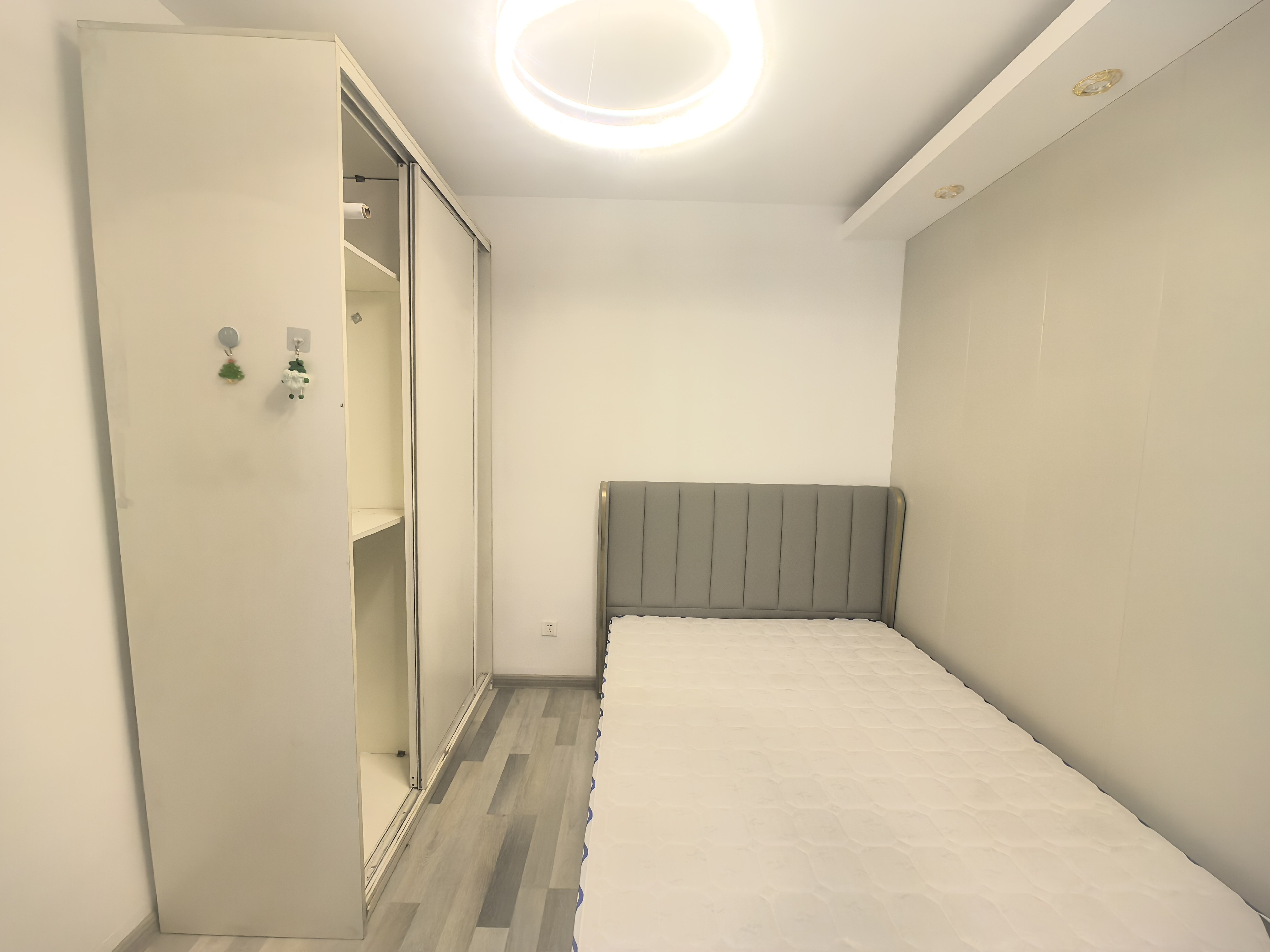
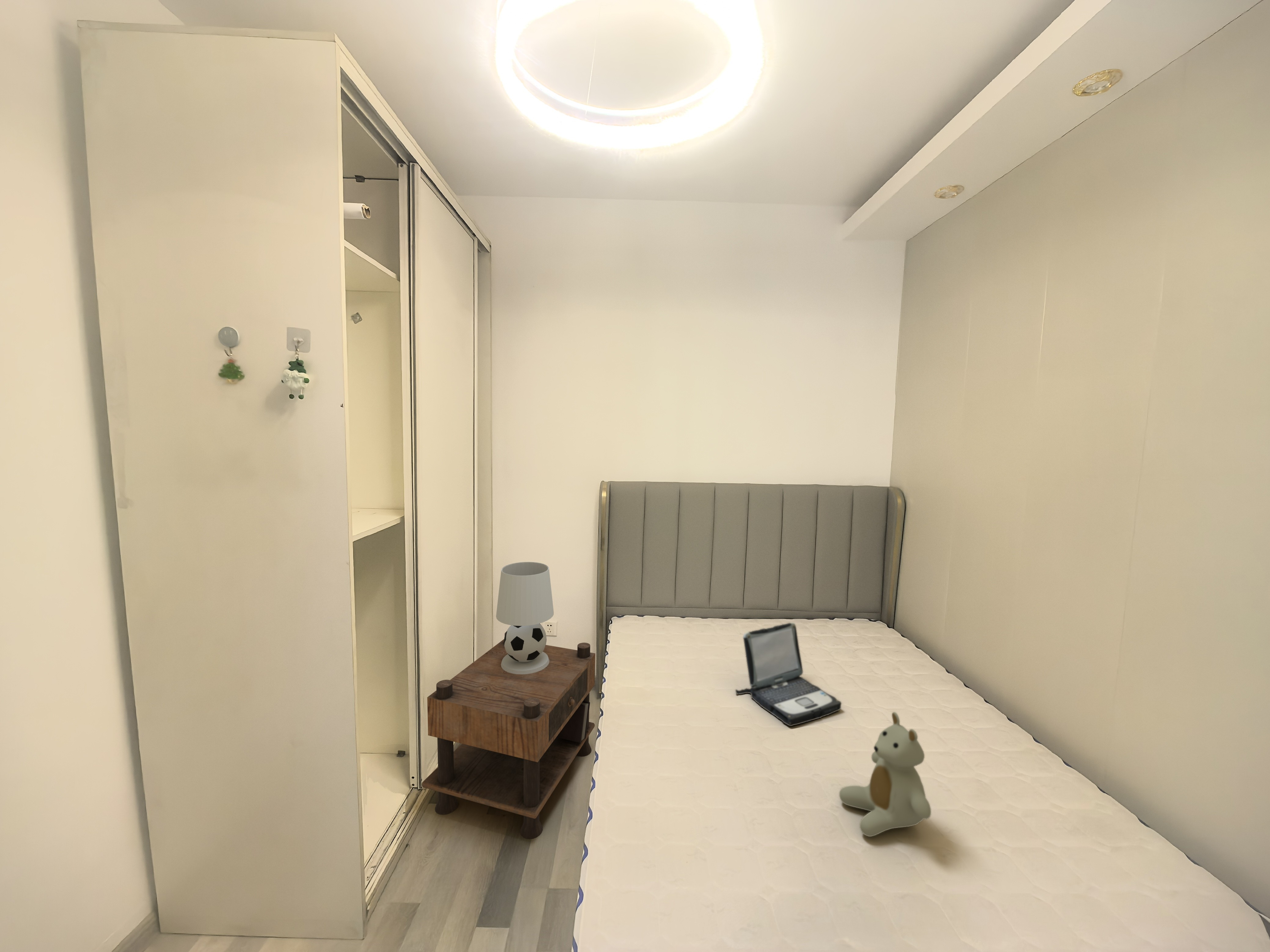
+ laptop [735,622,842,726]
+ nightstand [421,632,596,840]
+ stuffed bear [839,712,931,837]
+ table lamp [496,562,554,674]
